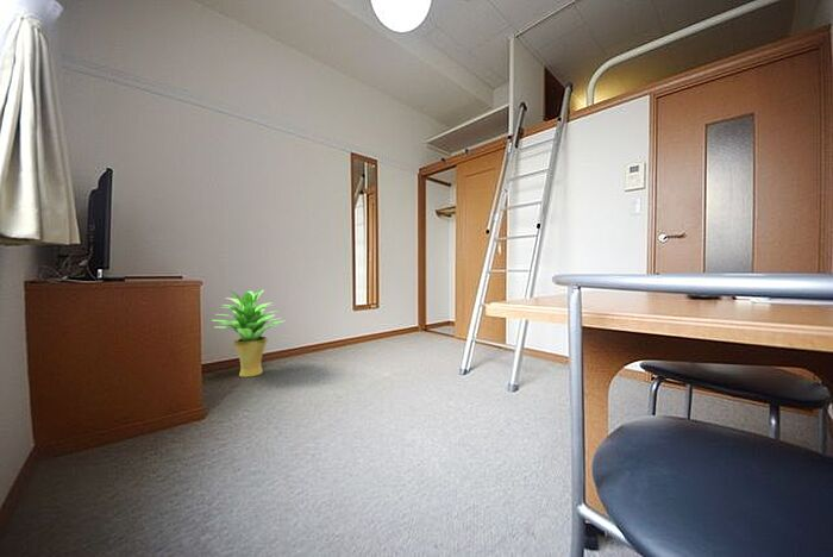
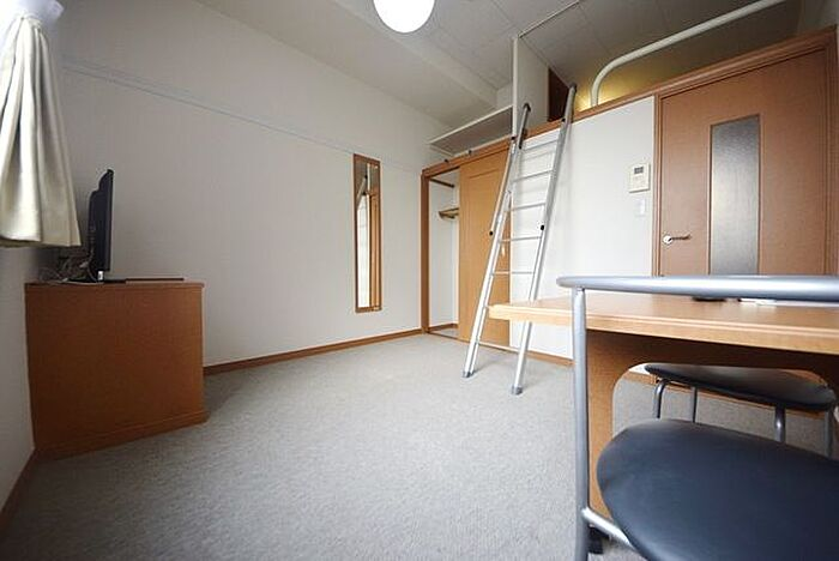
- potted plant [212,288,287,378]
